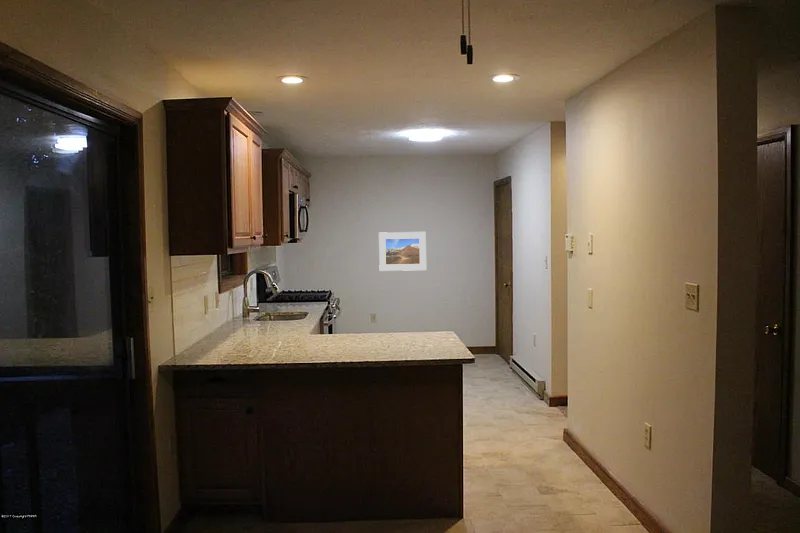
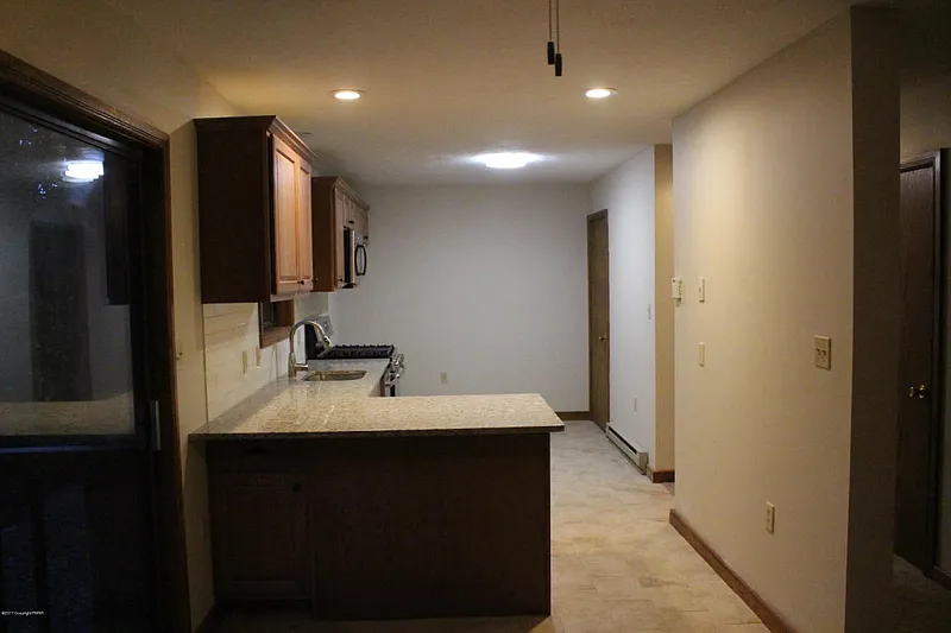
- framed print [378,231,427,272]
